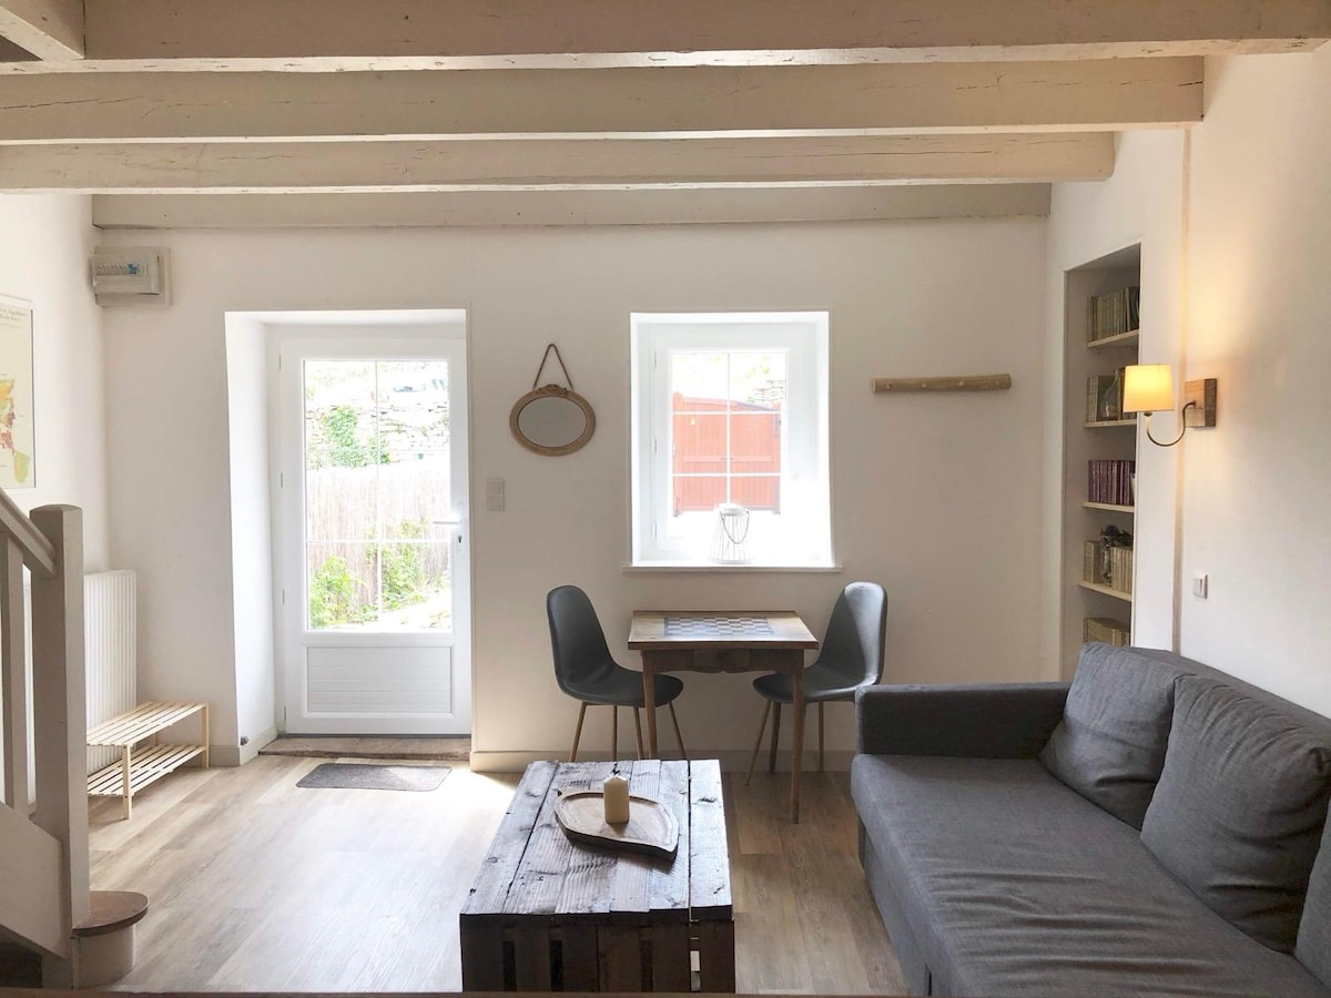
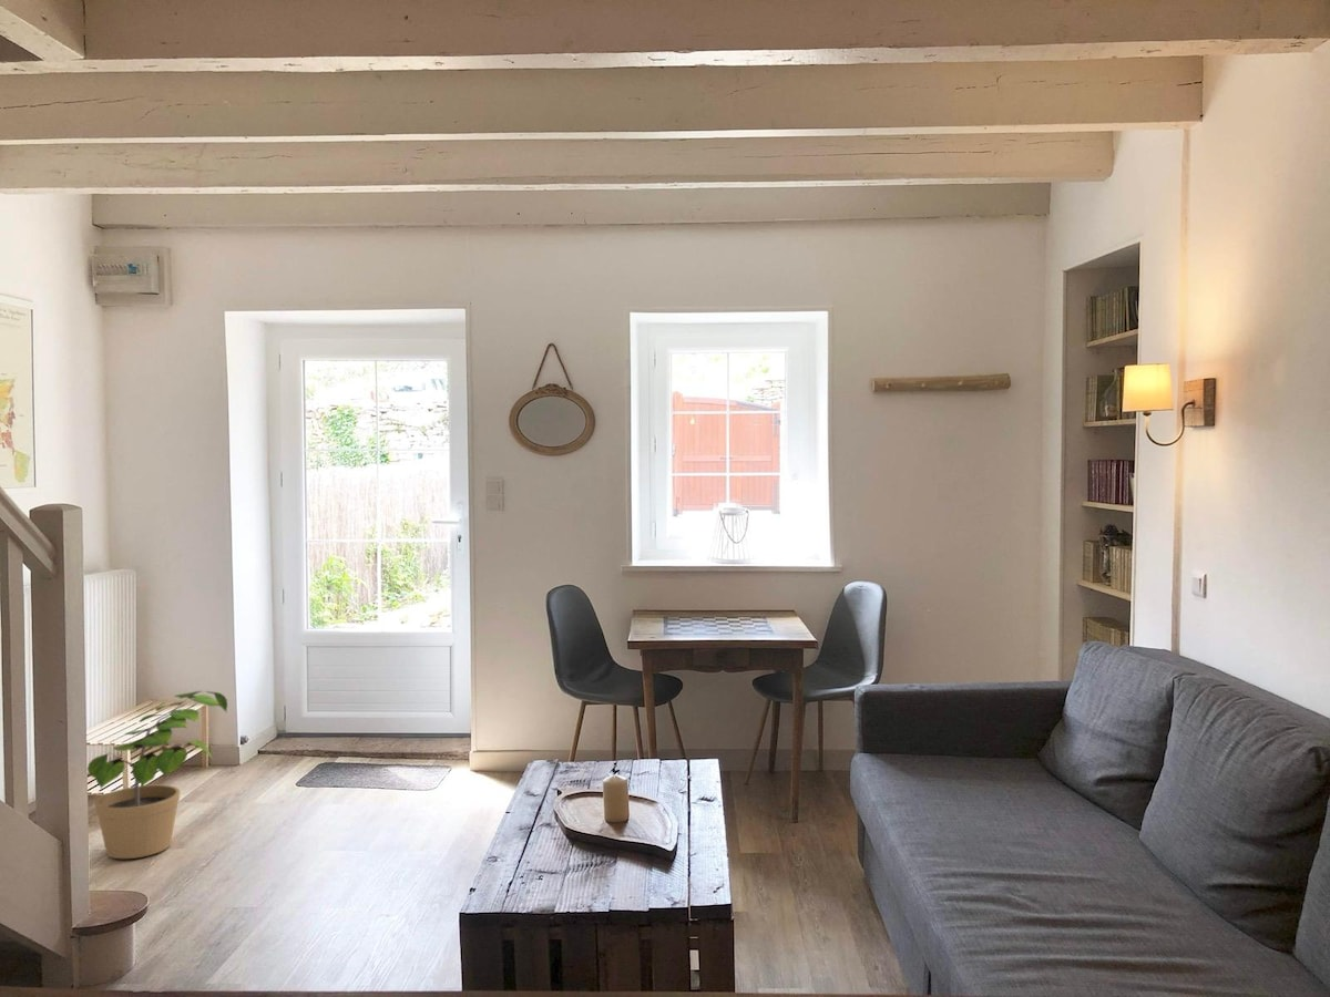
+ potted plant [86,689,228,860]
